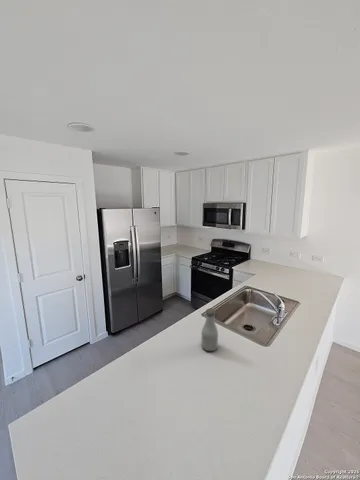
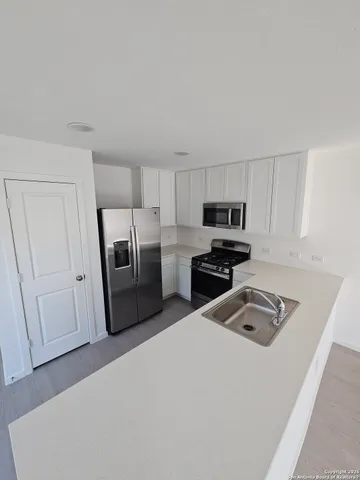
- bottle [200,308,219,352]
